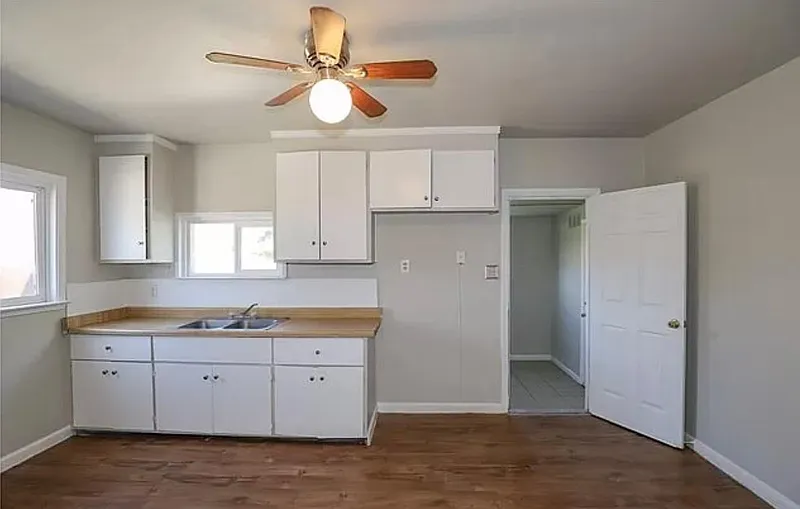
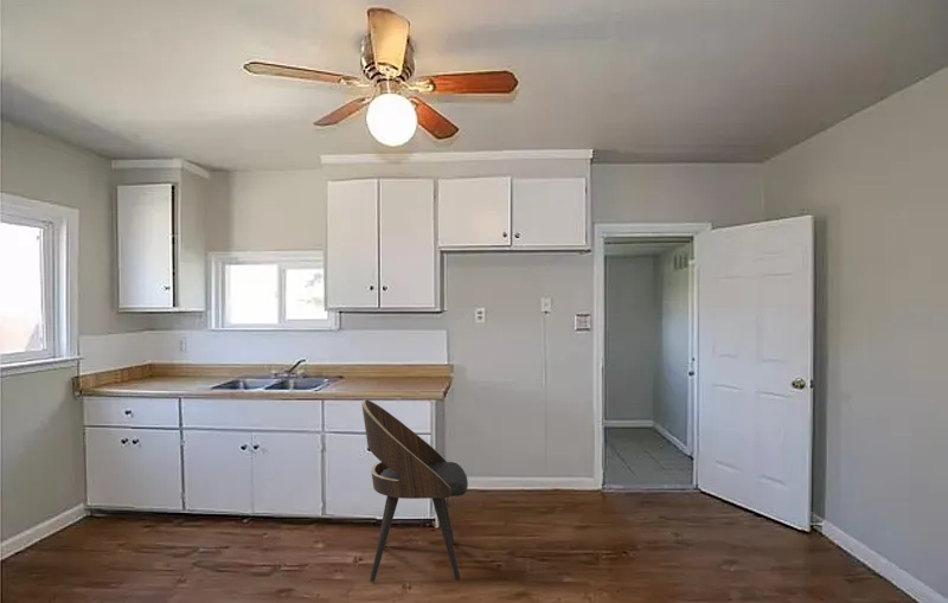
+ dining chair [360,399,469,583]
